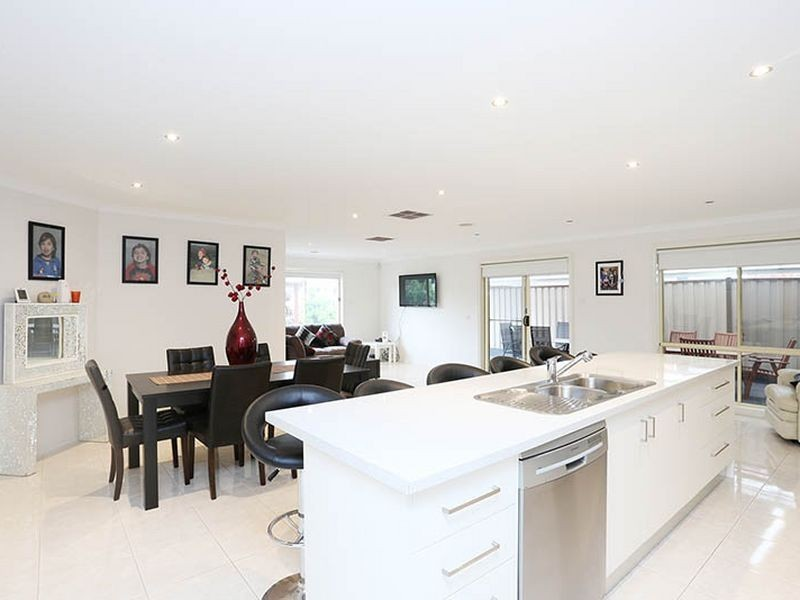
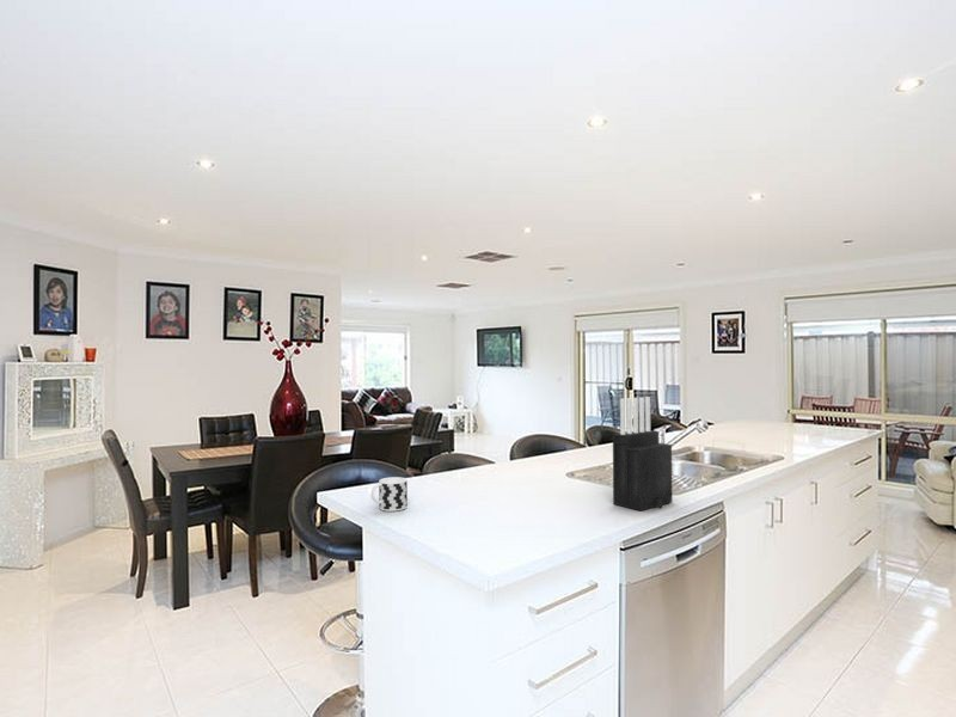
+ knife block [612,396,673,513]
+ cup [370,476,409,513]
